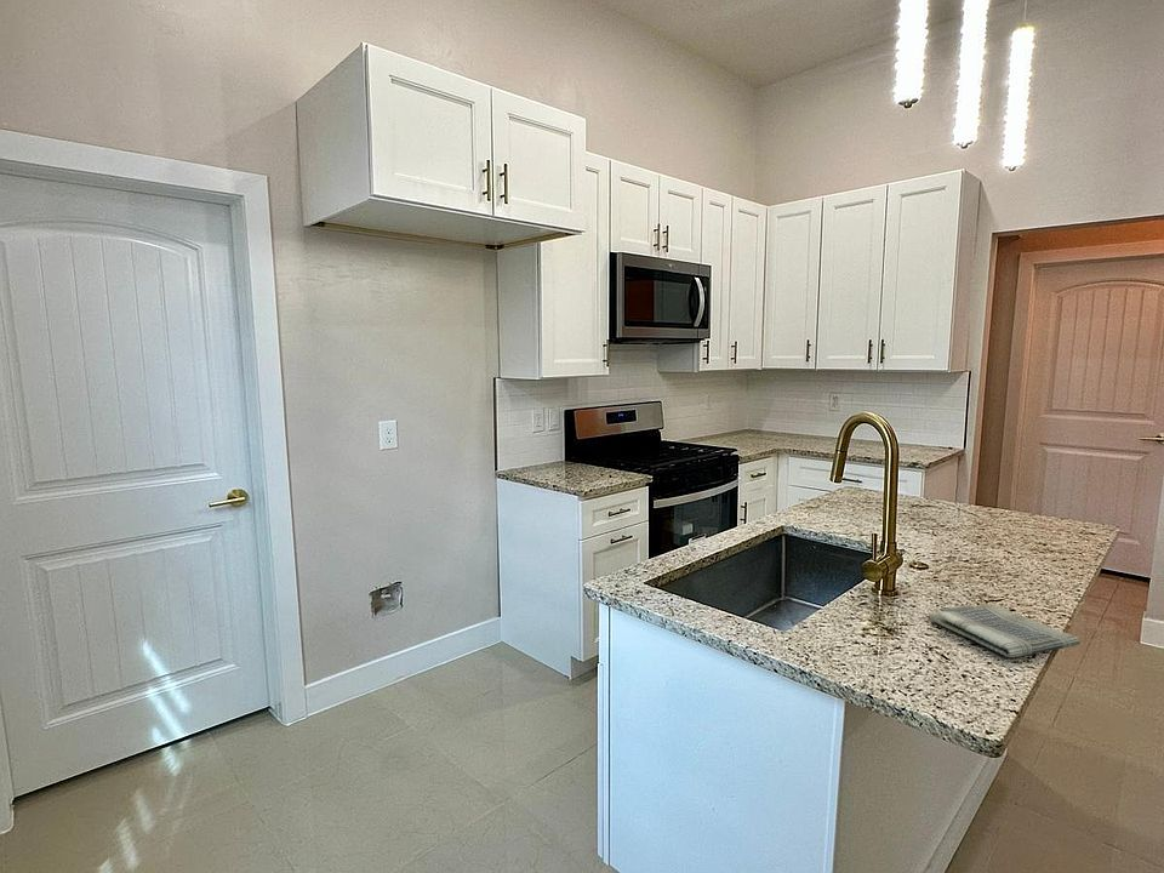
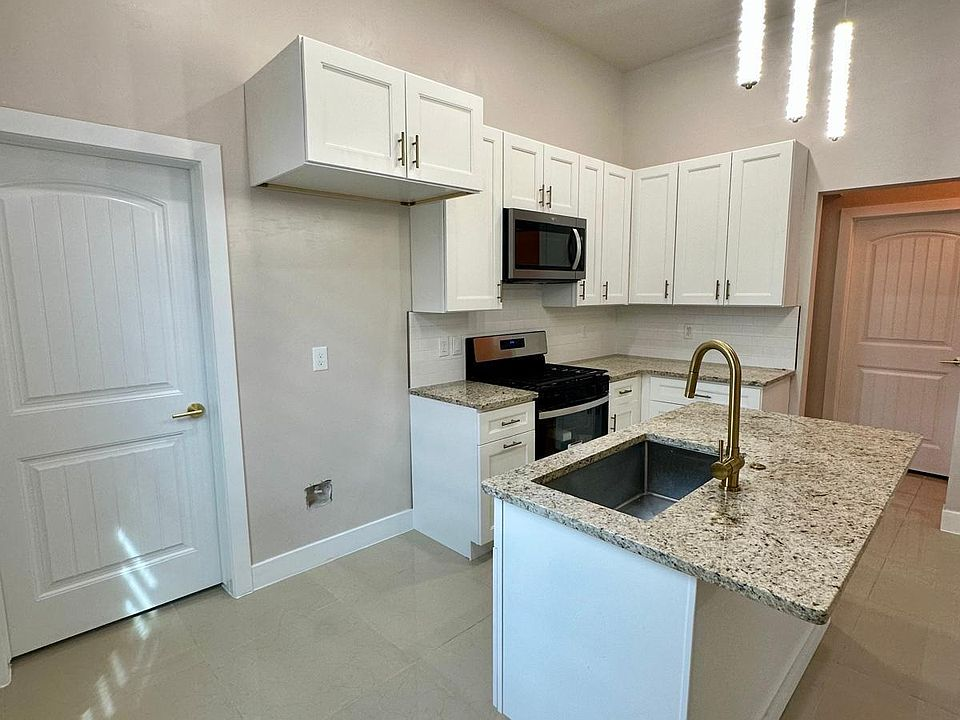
- dish towel [929,603,1082,658]
